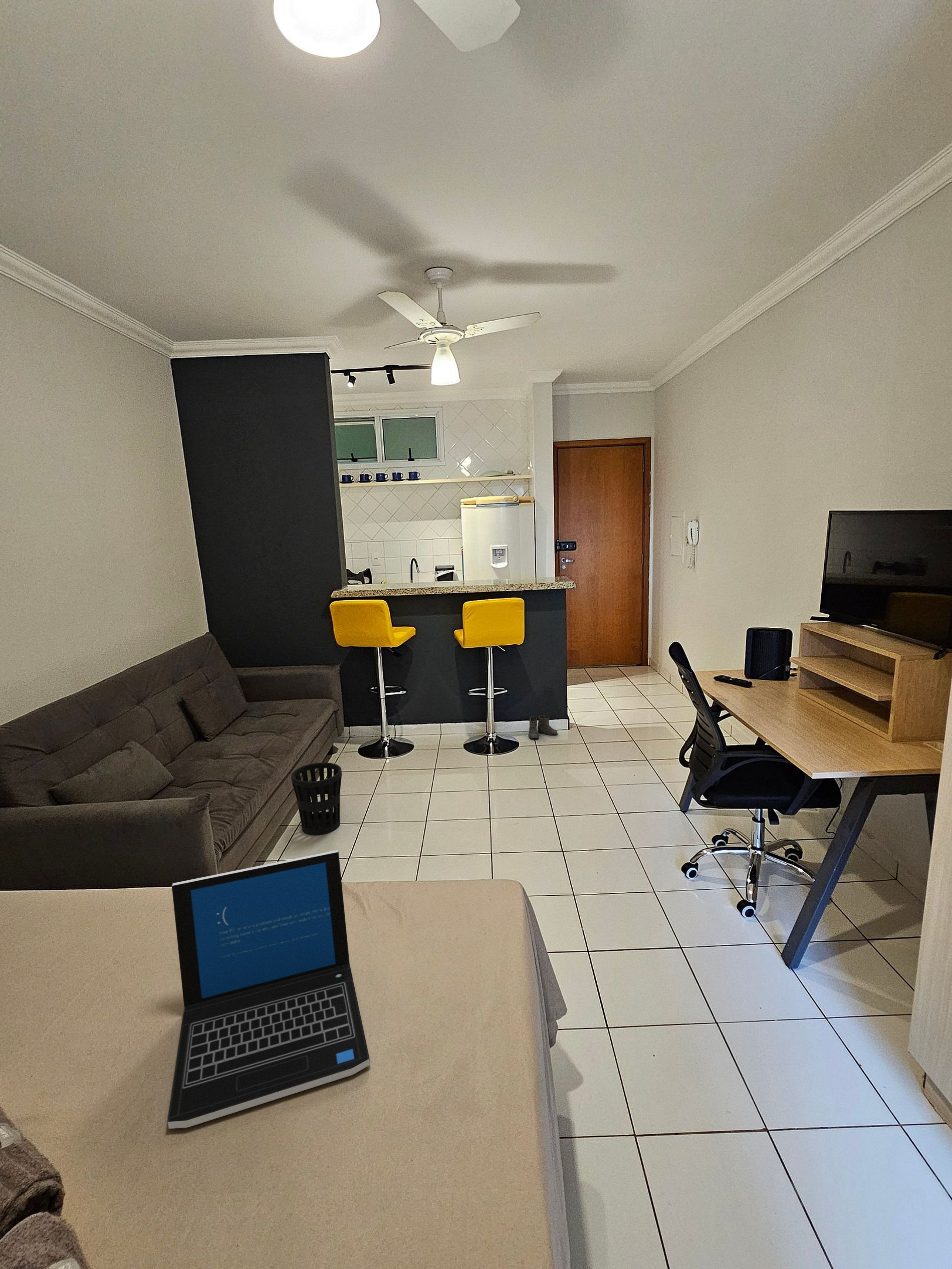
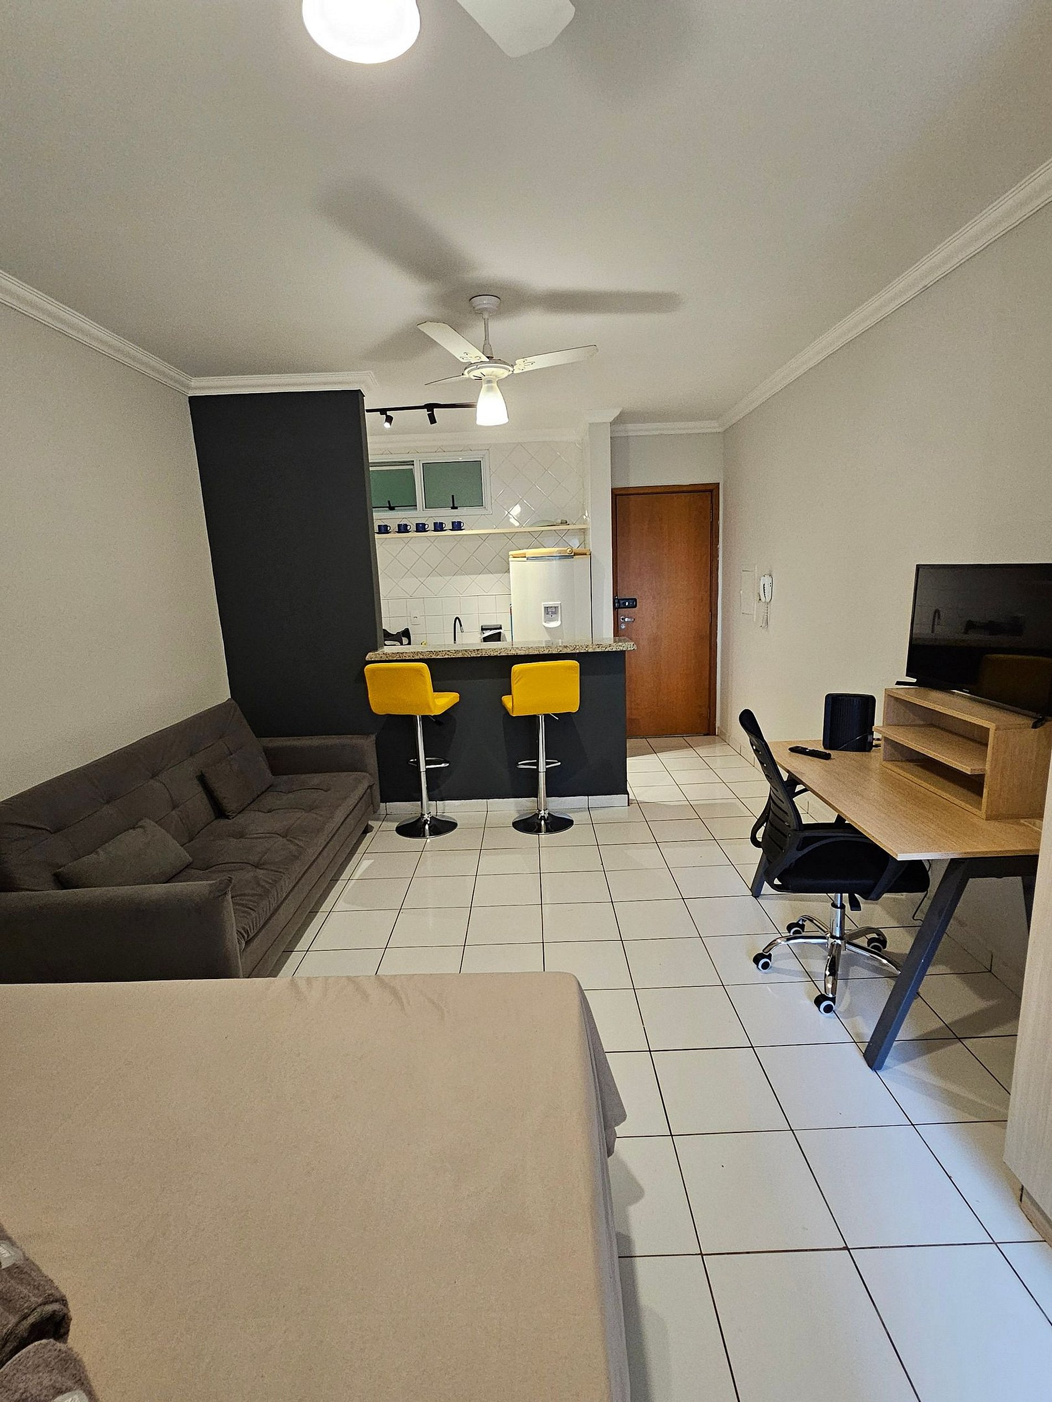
- laptop [167,850,370,1129]
- boots [524,715,558,740]
- wastebasket [291,762,342,836]
